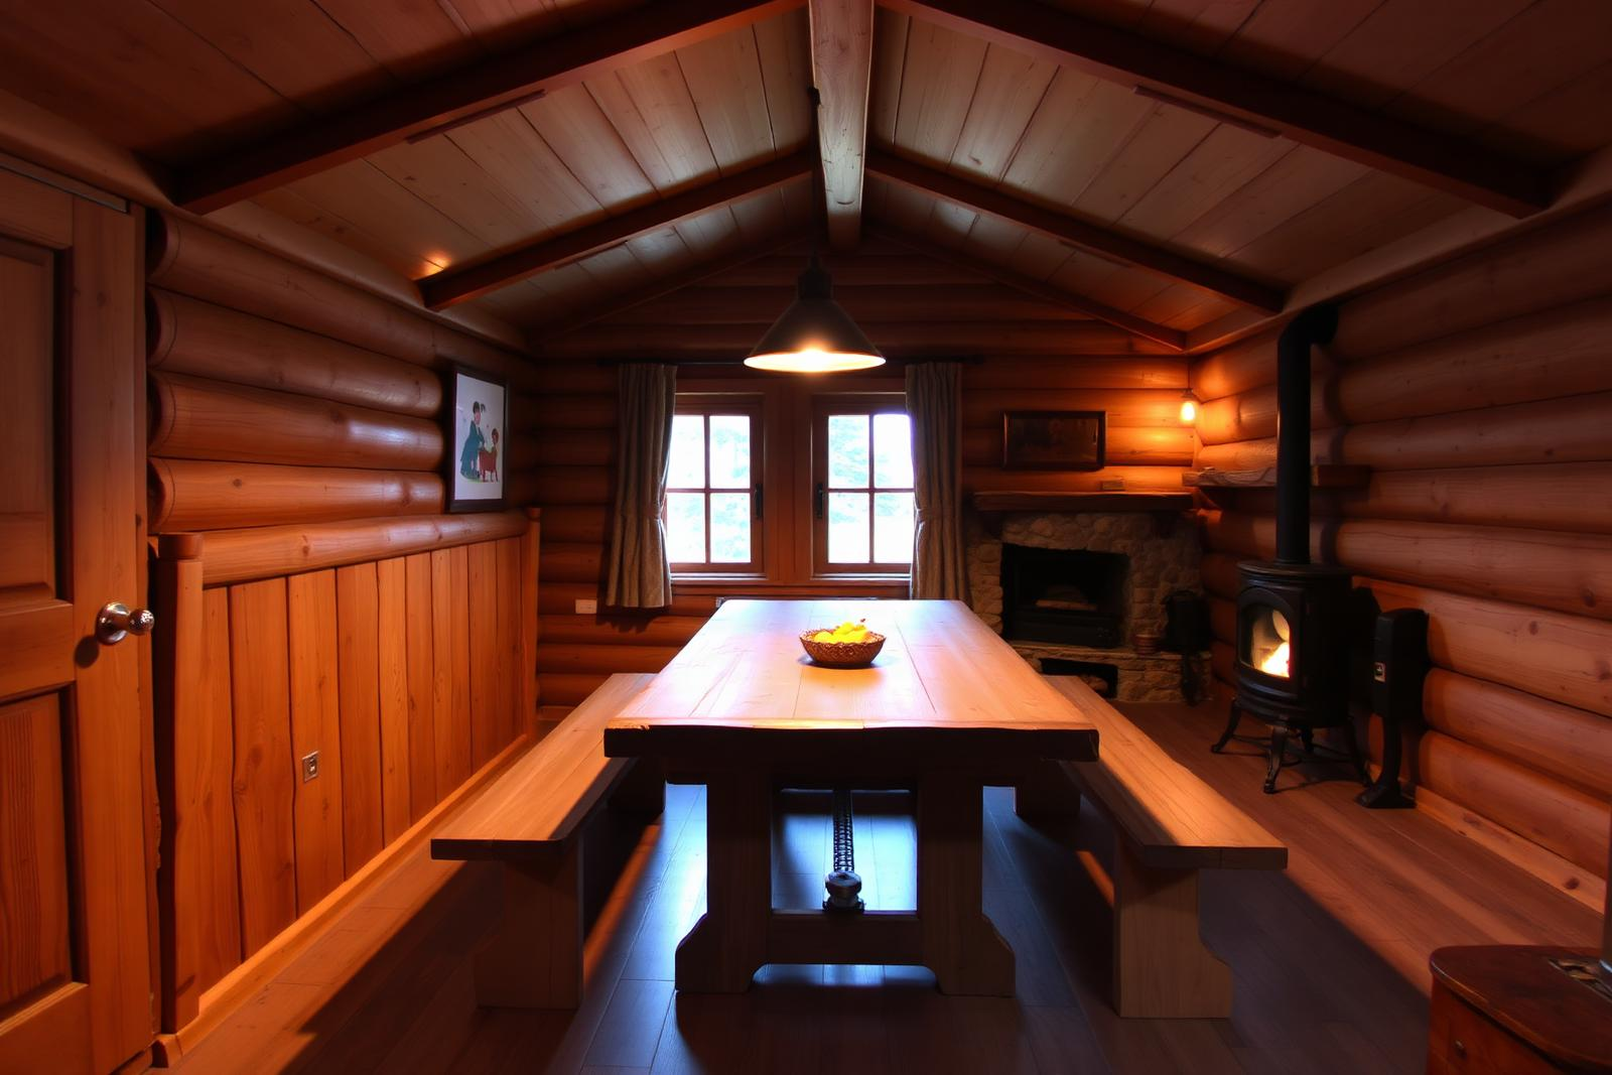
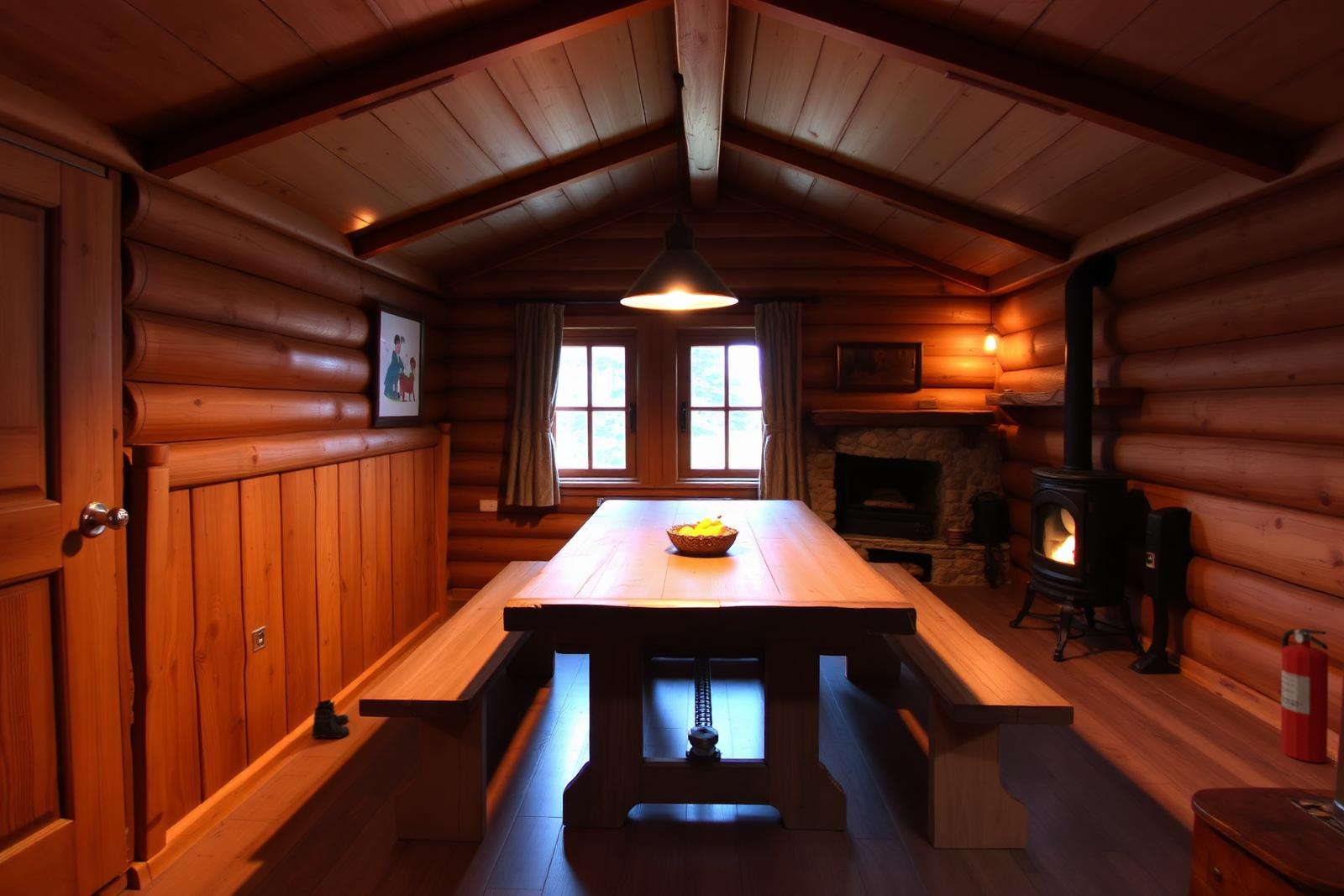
+ fire extinguisher [1280,627,1329,763]
+ boots [311,699,351,744]
